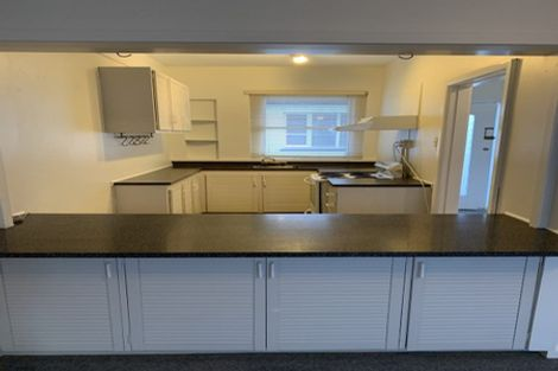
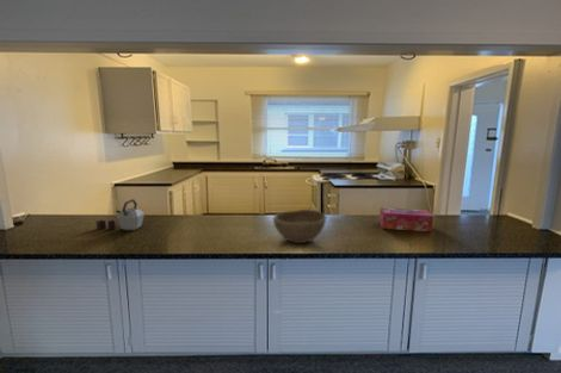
+ bowl [272,209,327,244]
+ kettle [95,198,146,231]
+ tissue box [378,206,434,232]
